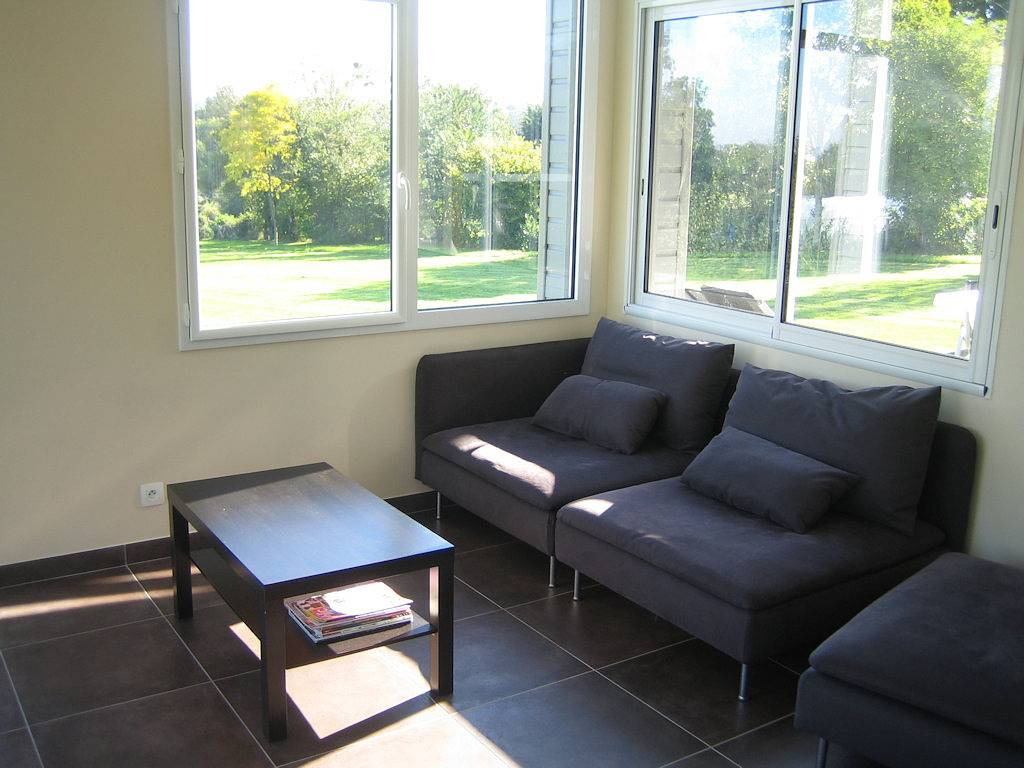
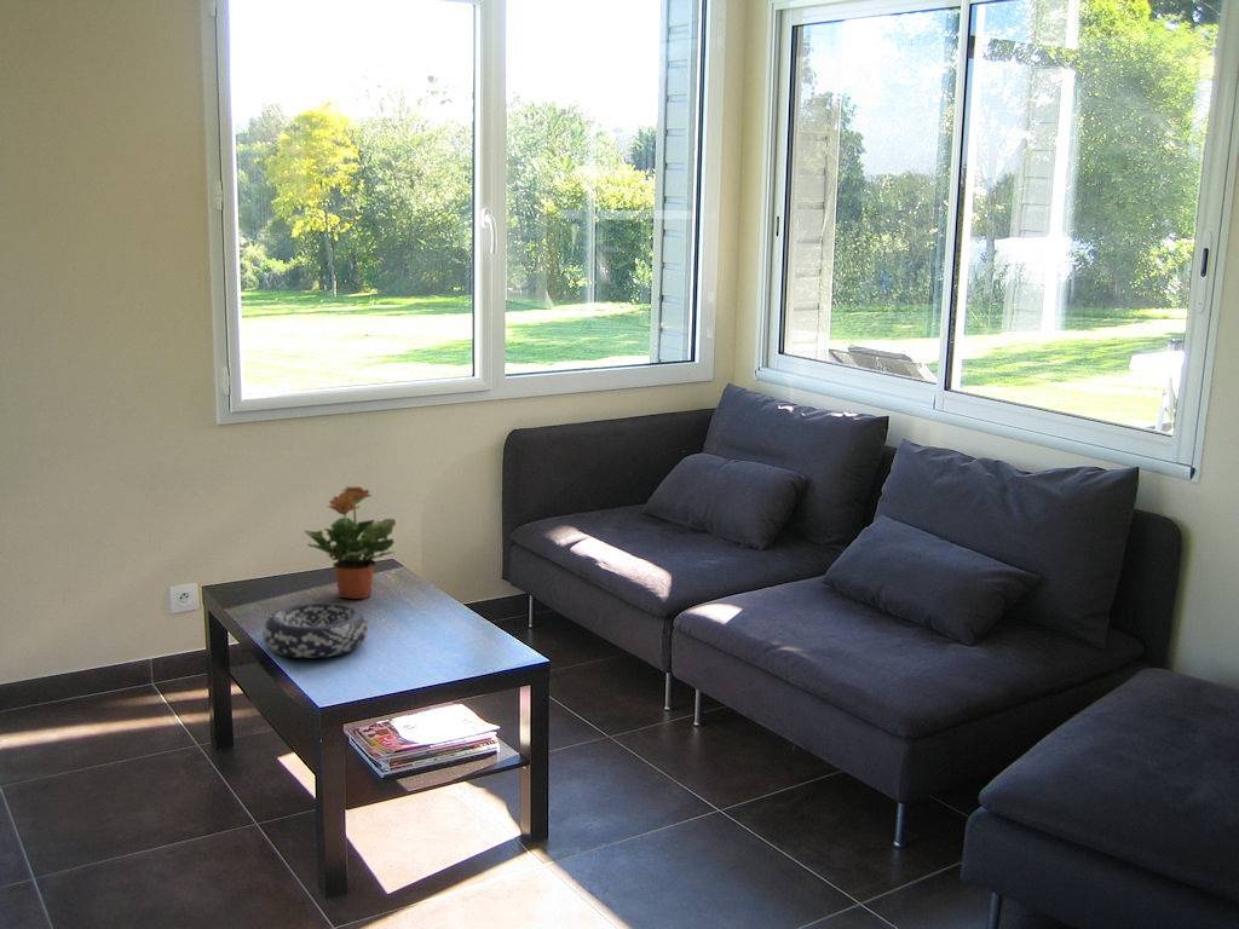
+ potted plant [302,485,397,600]
+ decorative bowl [261,602,369,659]
